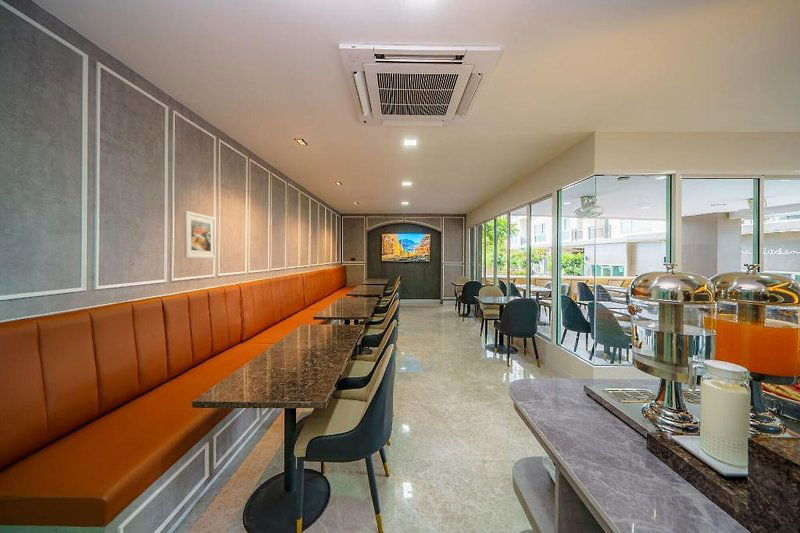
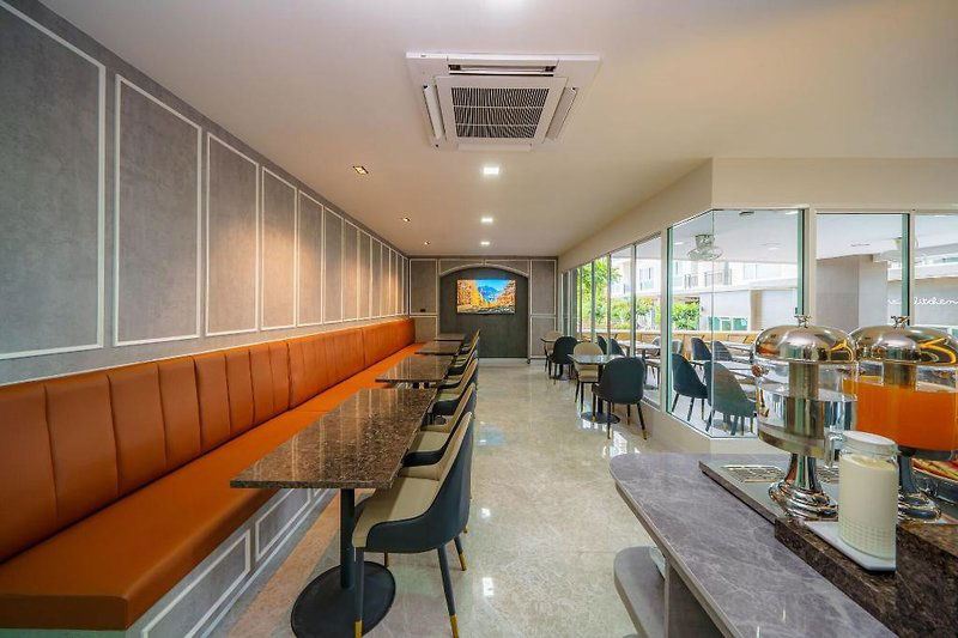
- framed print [183,210,217,259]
